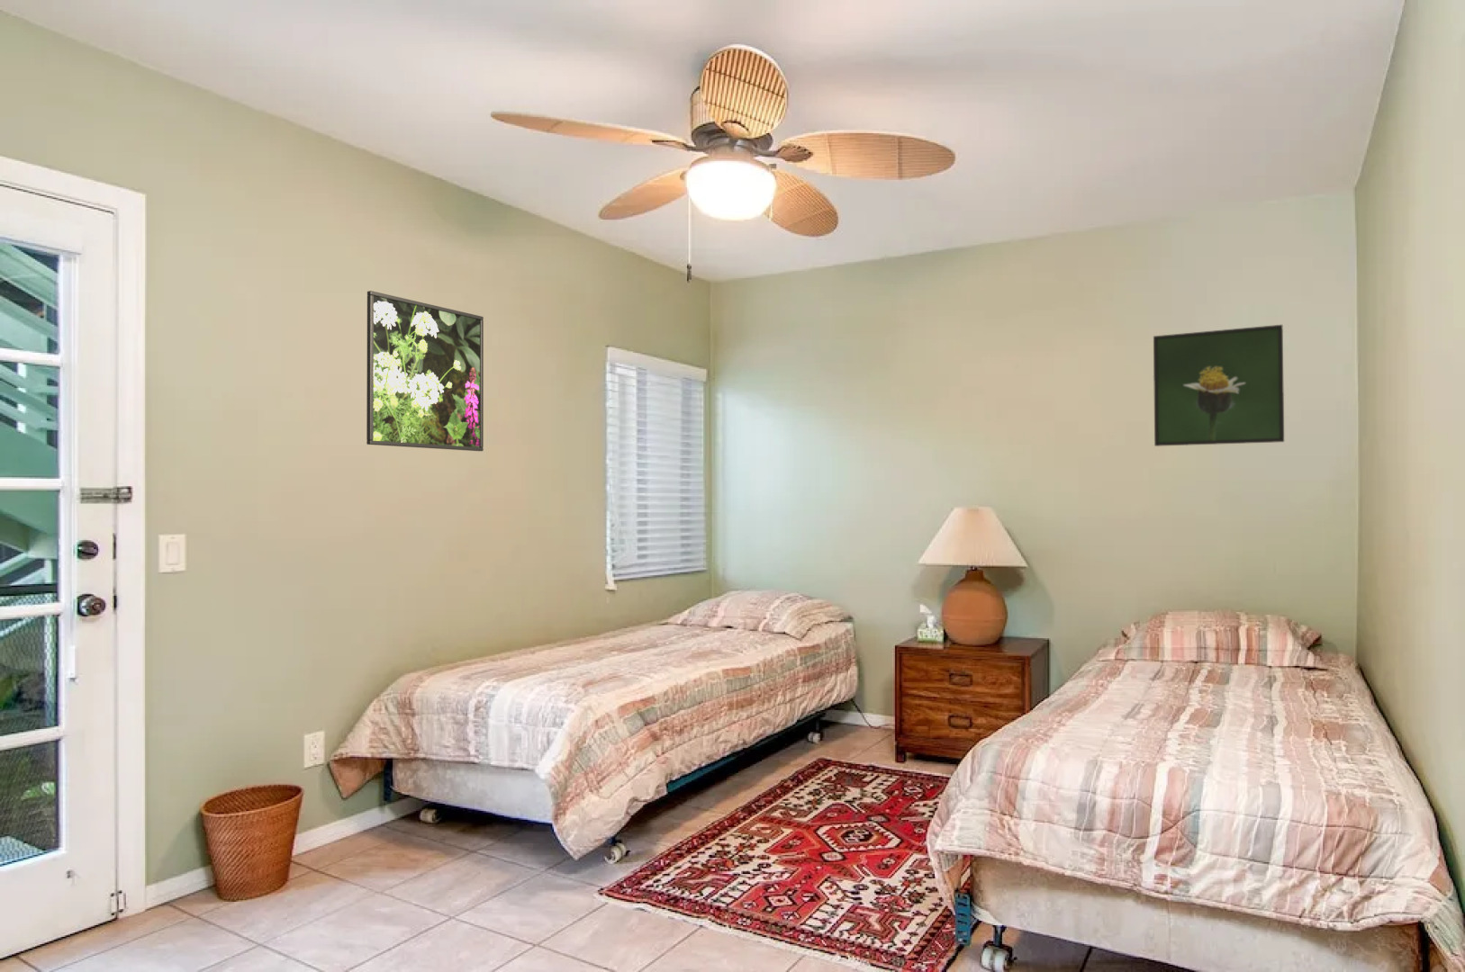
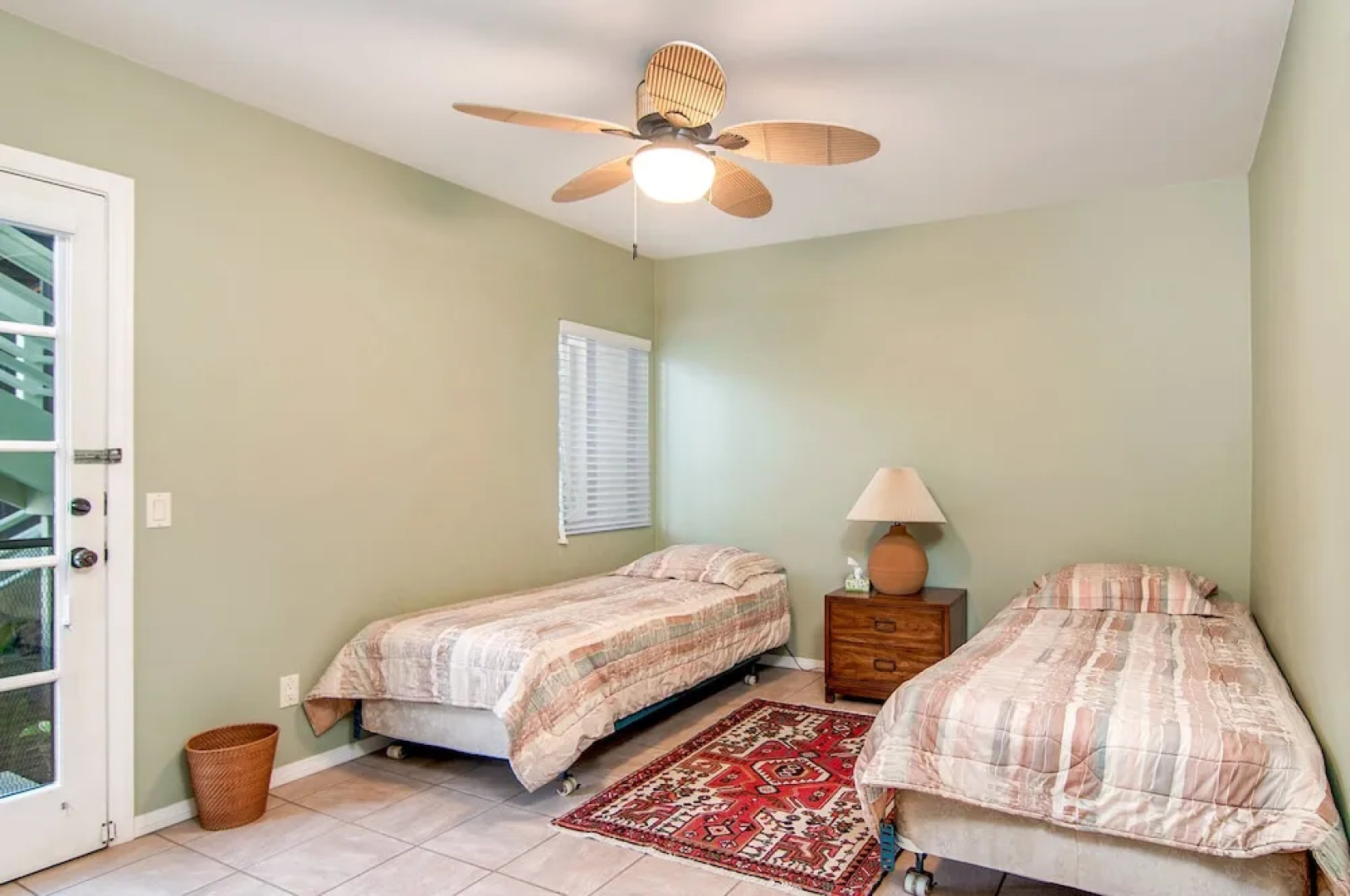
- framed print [1152,324,1285,447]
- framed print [366,290,484,451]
